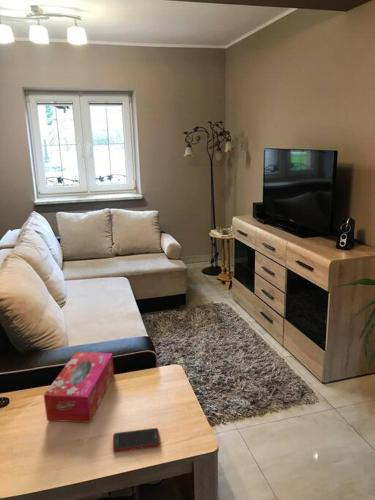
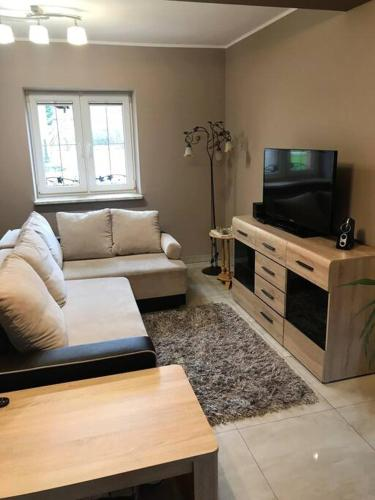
- cell phone [112,427,161,453]
- tissue box [43,351,115,424]
